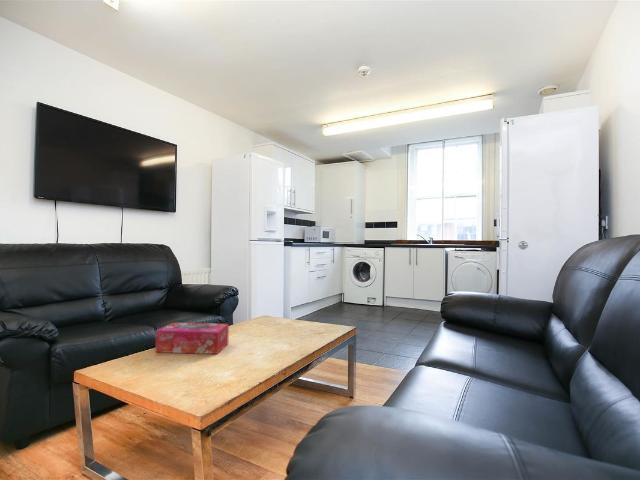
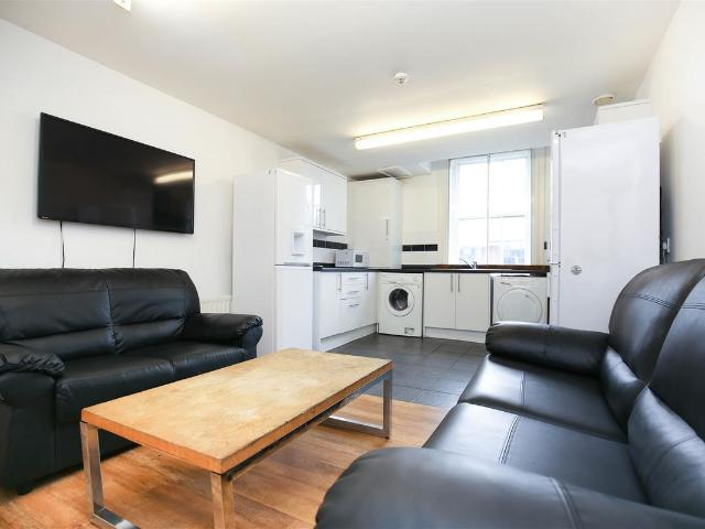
- tissue box [154,322,230,355]
